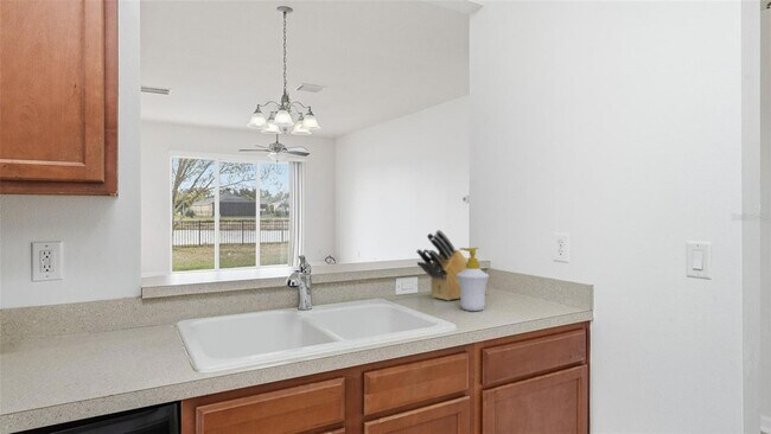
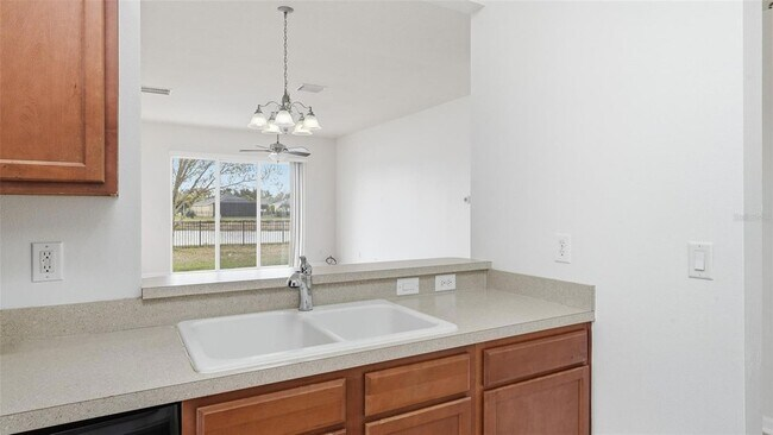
- knife block [415,229,489,301]
- soap bottle [457,247,490,312]
